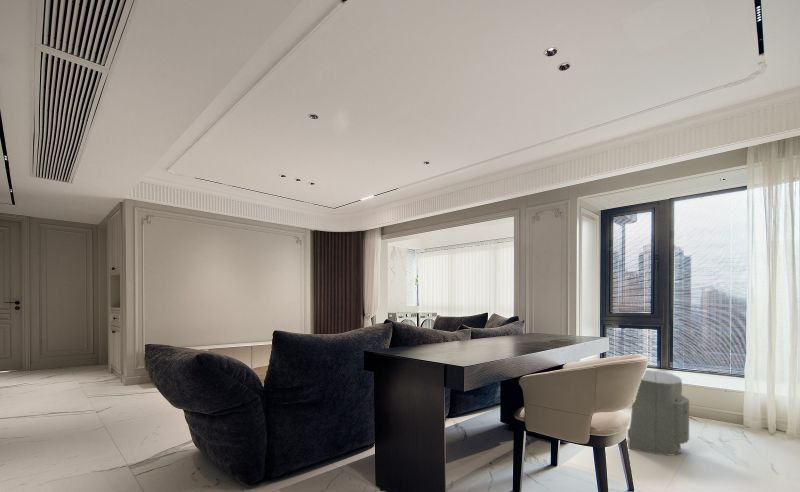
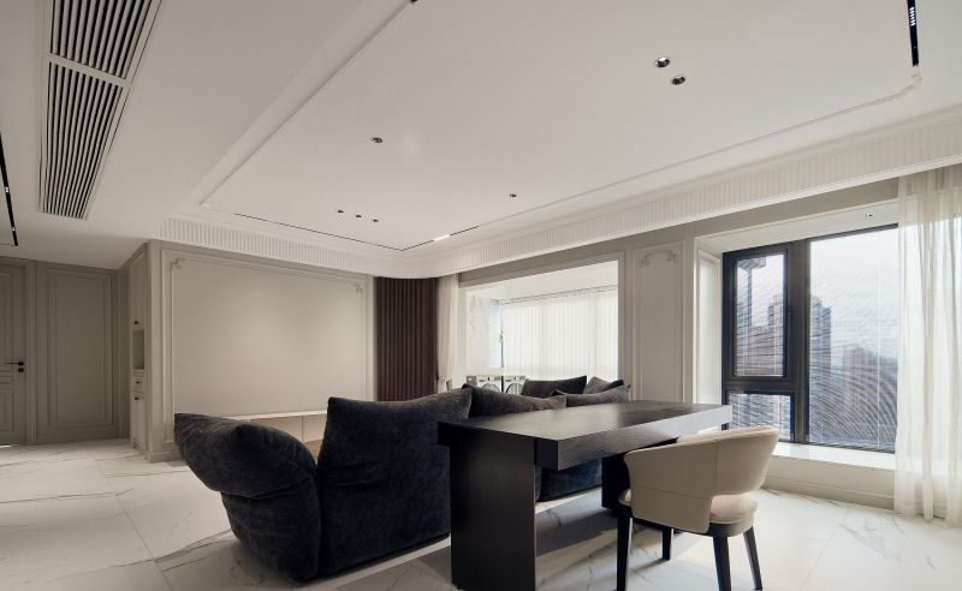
- fan [627,369,690,456]
